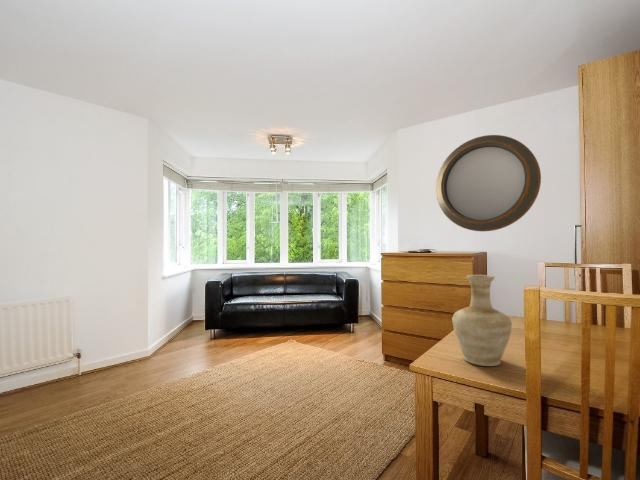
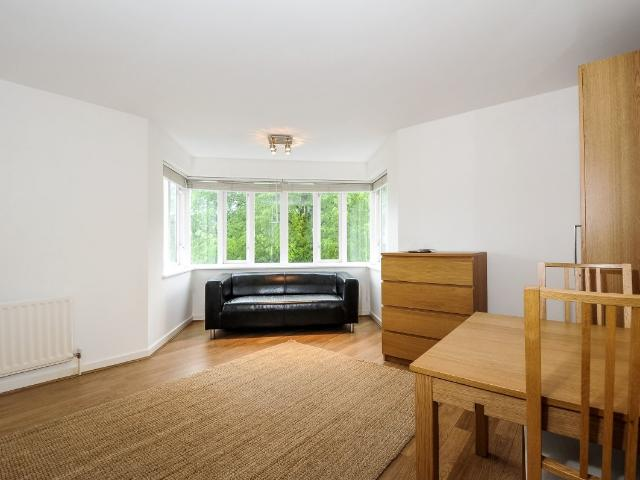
- vase [451,274,513,367]
- home mirror [435,134,542,232]
